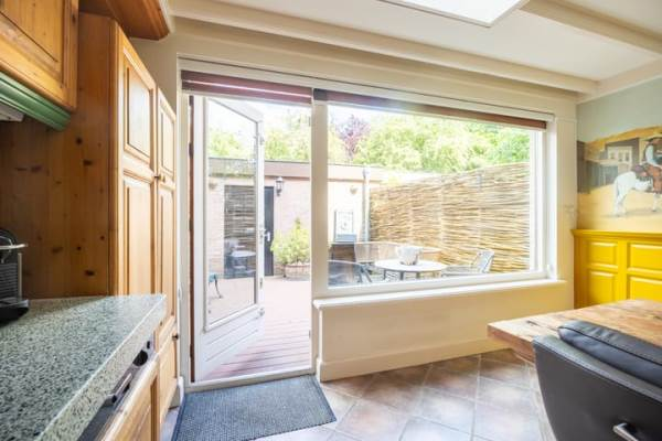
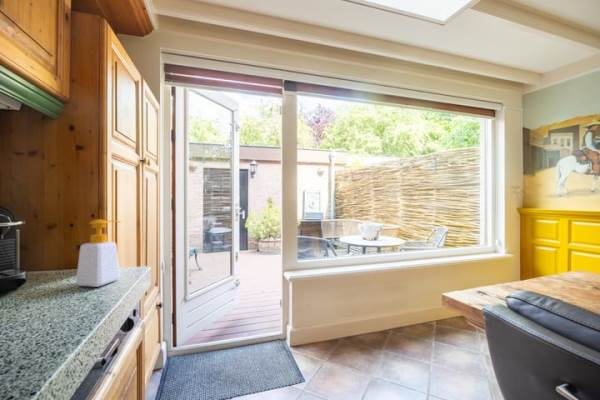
+ soap bottle [75,218,122,288]
